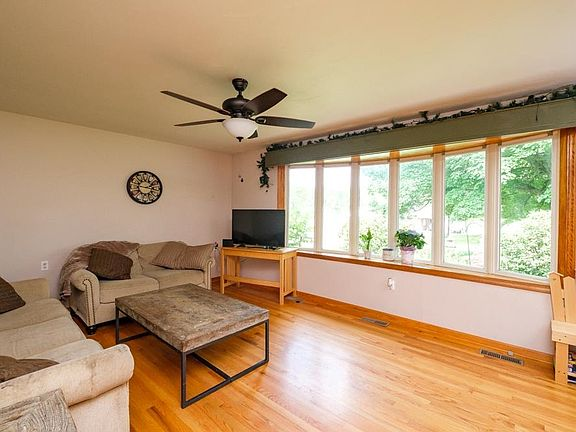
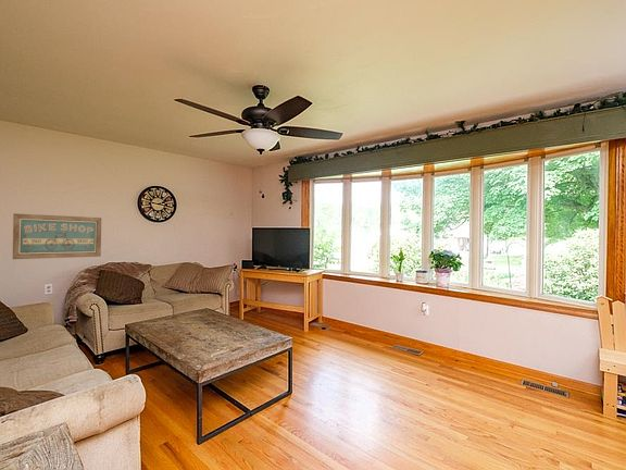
+ wall art [12,212,102,260]
